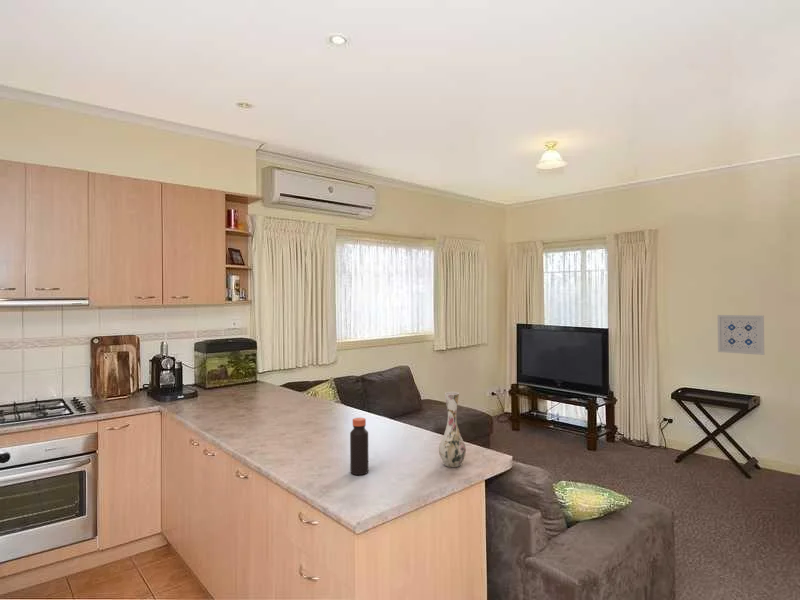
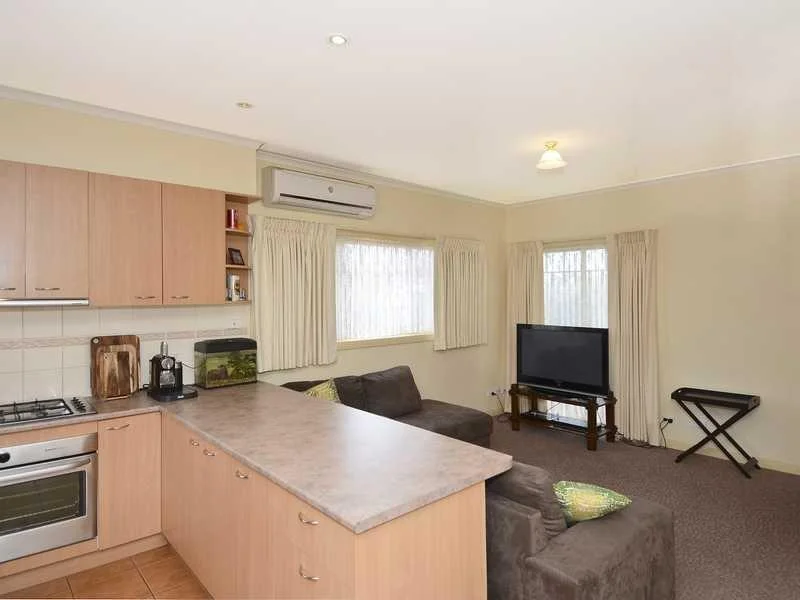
- vase [438,391,467,468]
- wall art [717,314,765,356]
- bottle [349,417,369,476]
